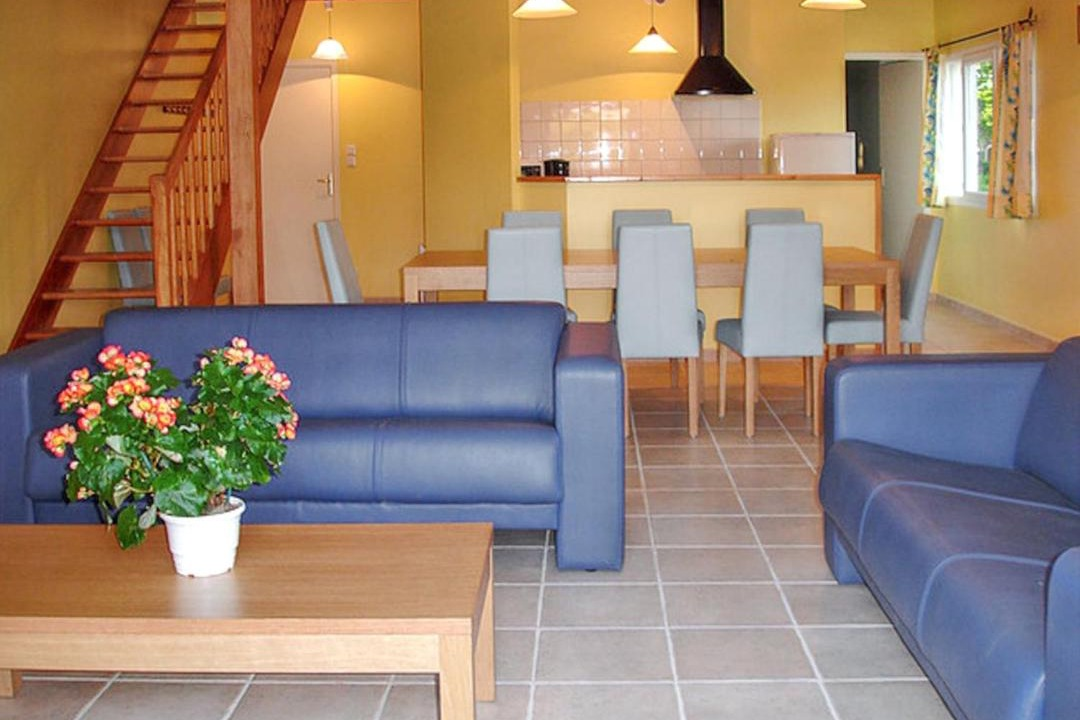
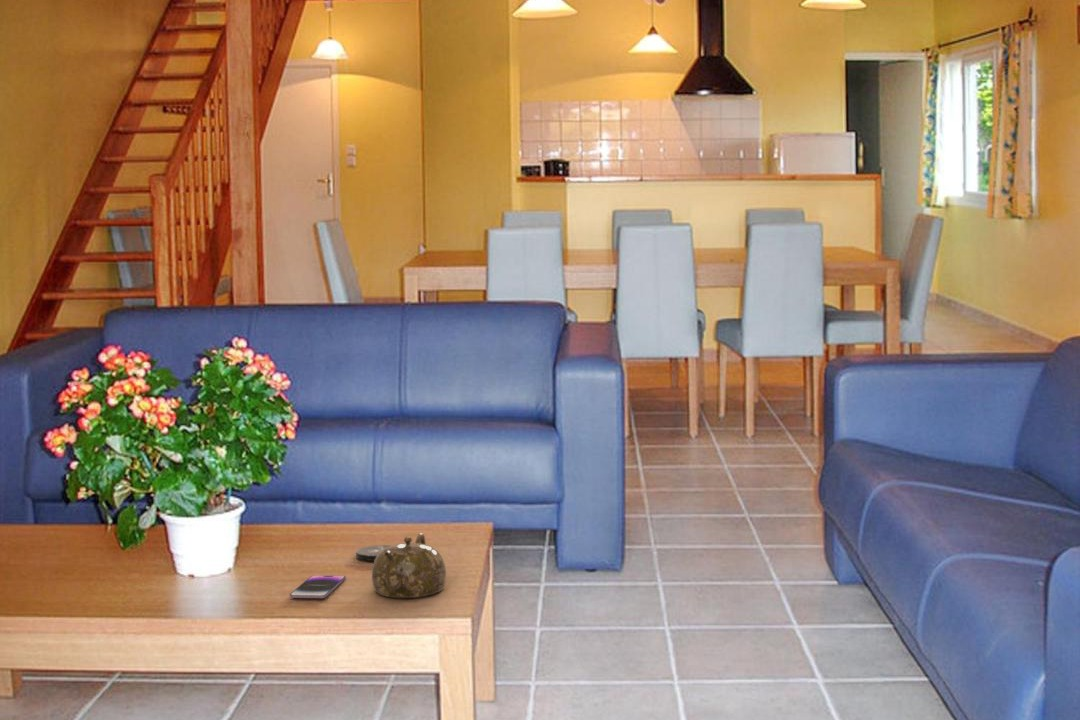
+ smartphone [289,574,347,599]
+ coaster [355,544,392,562]
+ teapot [371,532,447,599]
